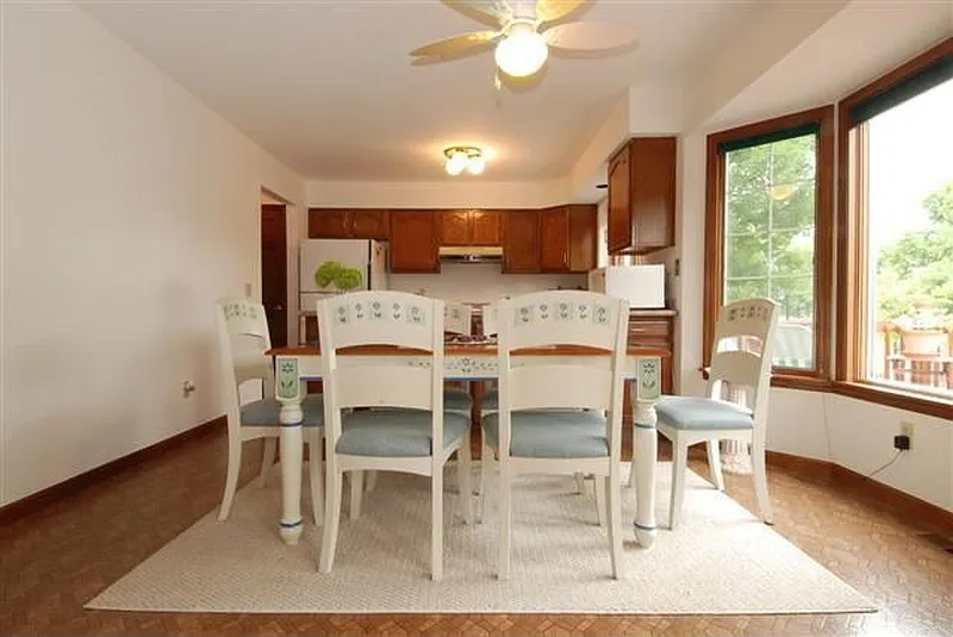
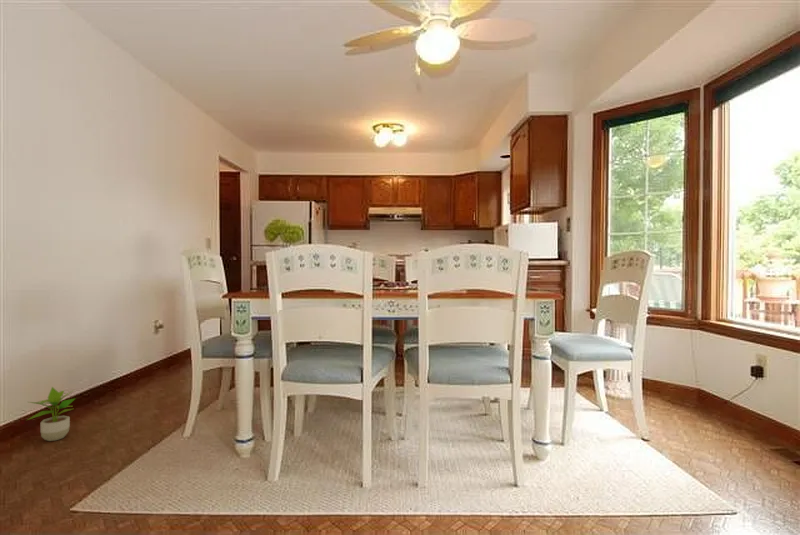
+ potted plant [26,386,77,442]
